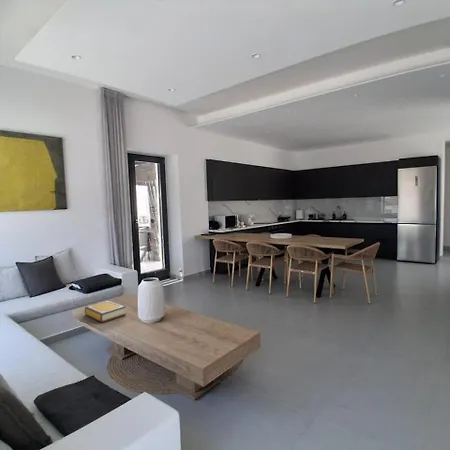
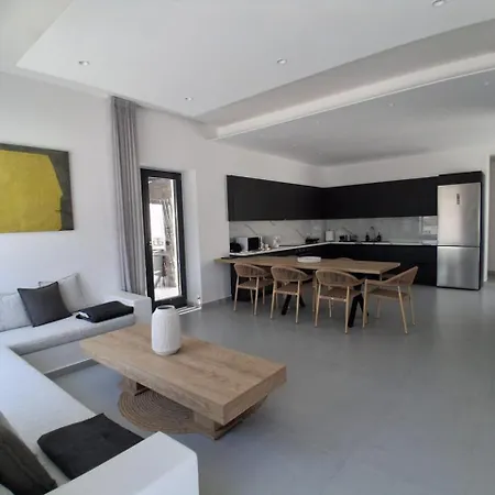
- book [84,300,127,323]
